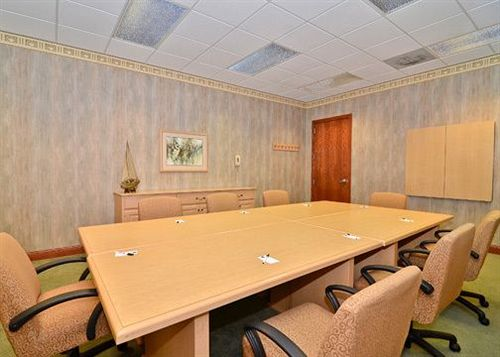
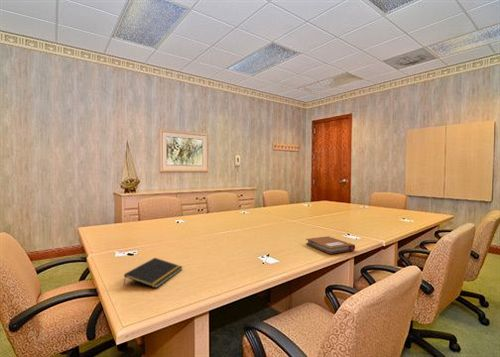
+ notebook [305,235,356,255]
+ notepad [122,257,183,289]
